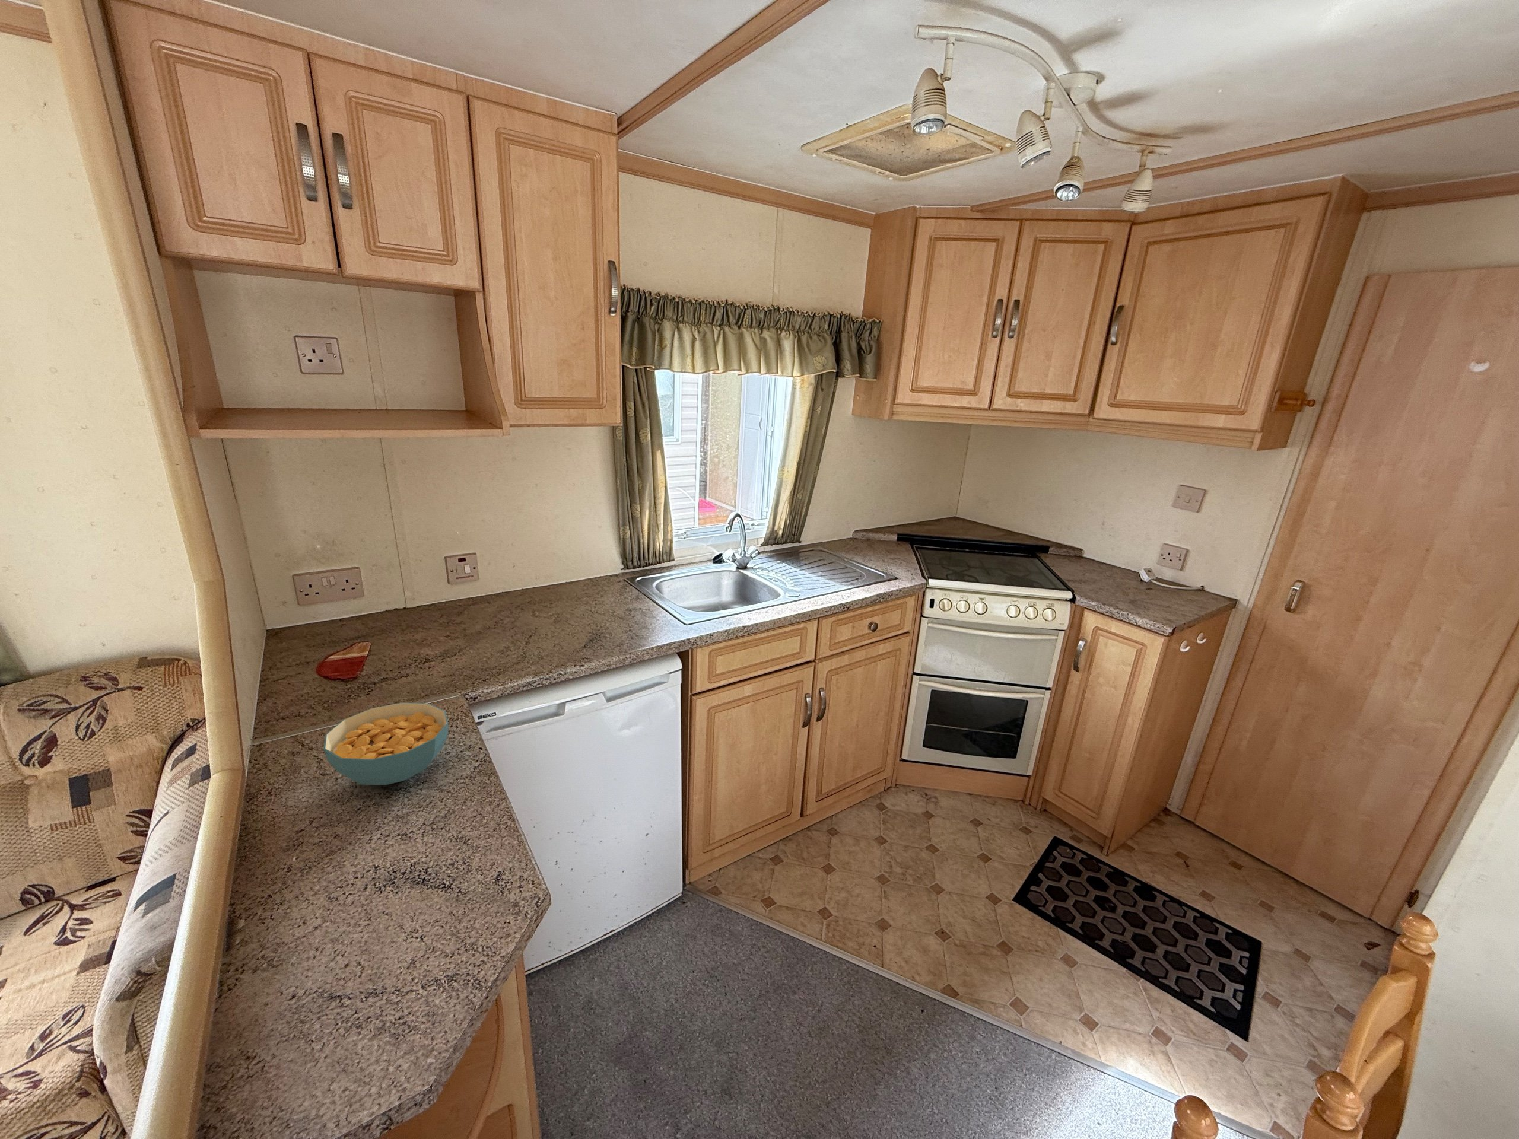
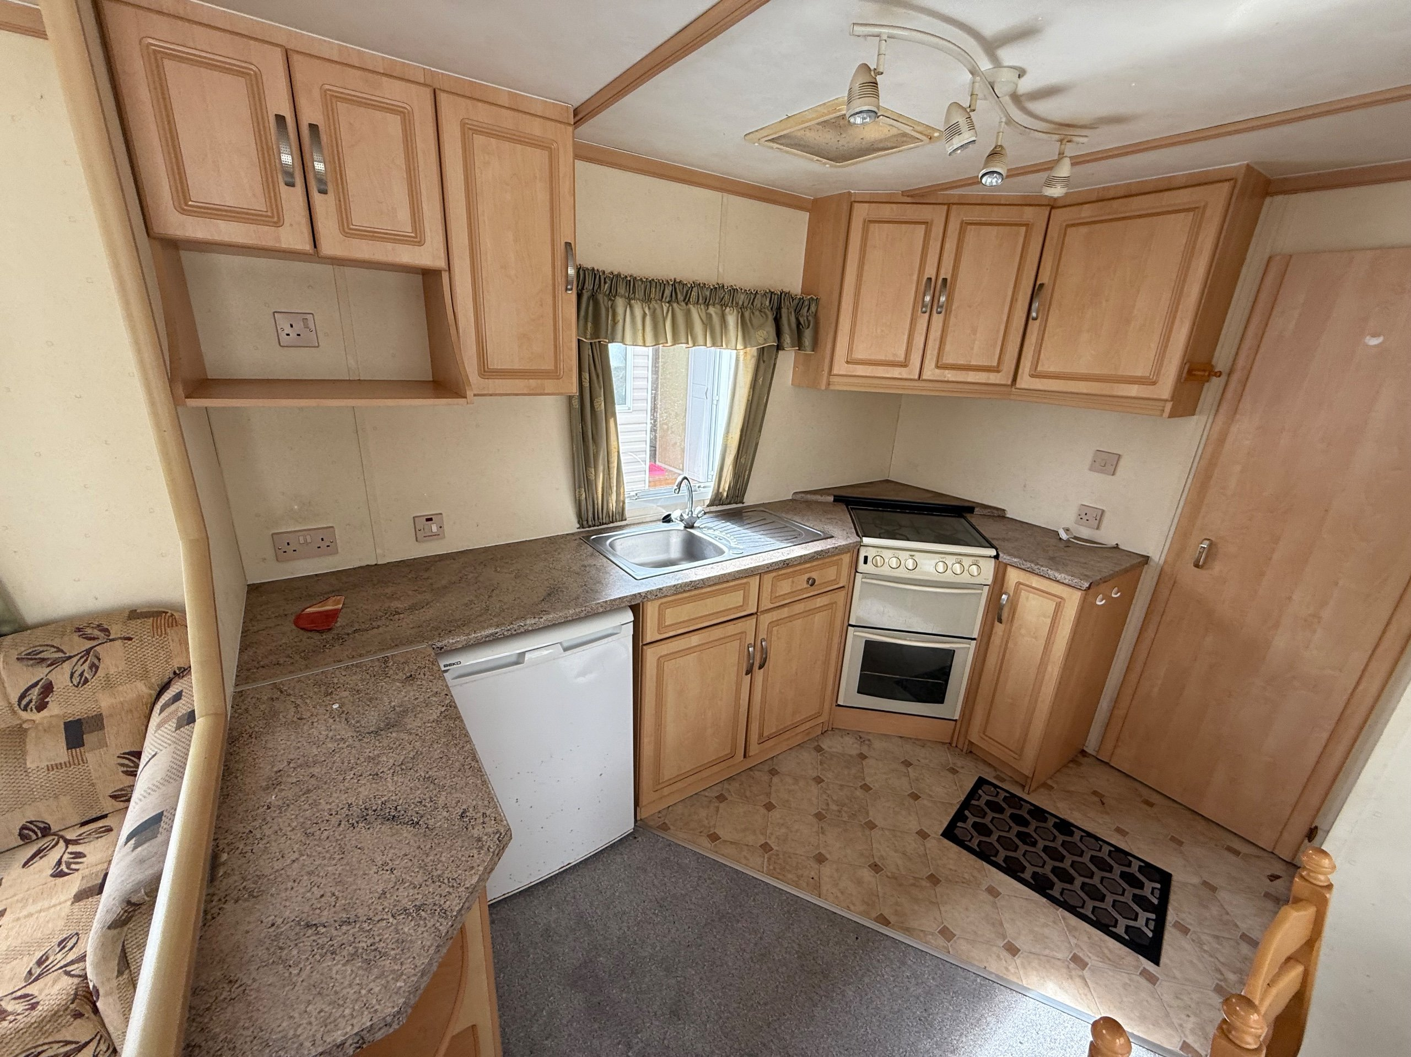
- cereal bowl [323,702,450,786]
